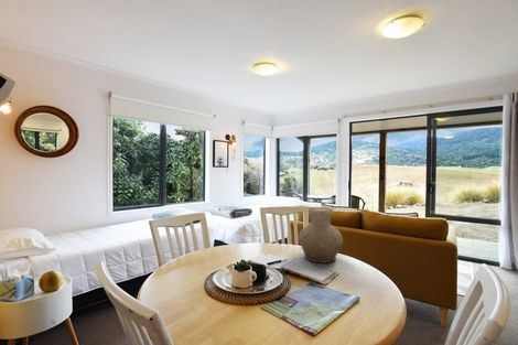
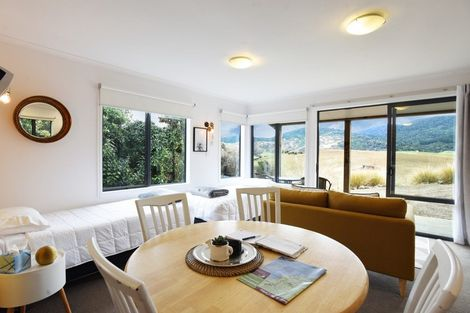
- vase [298,206,344,265]
